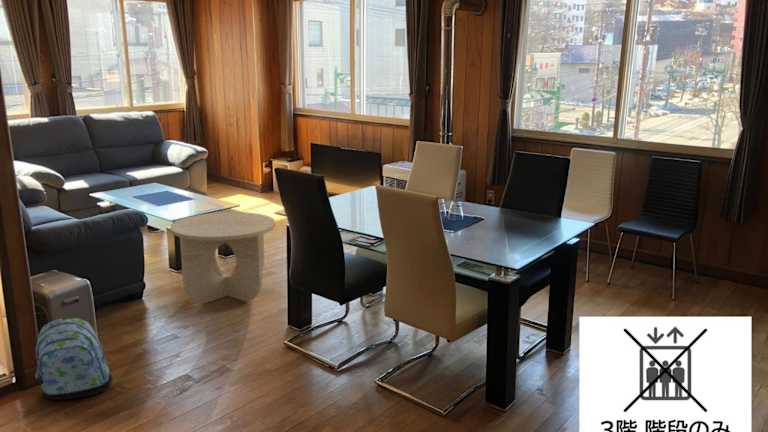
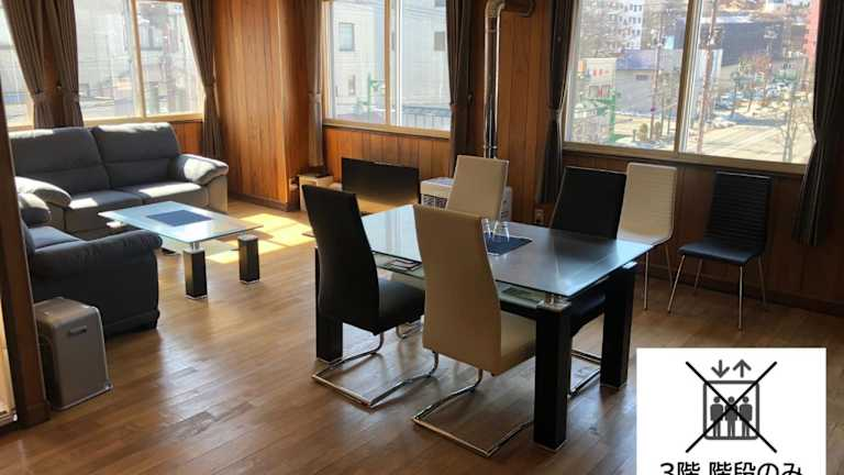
- backpack [34,317,114,401]
- side table [169,211,277,304]
